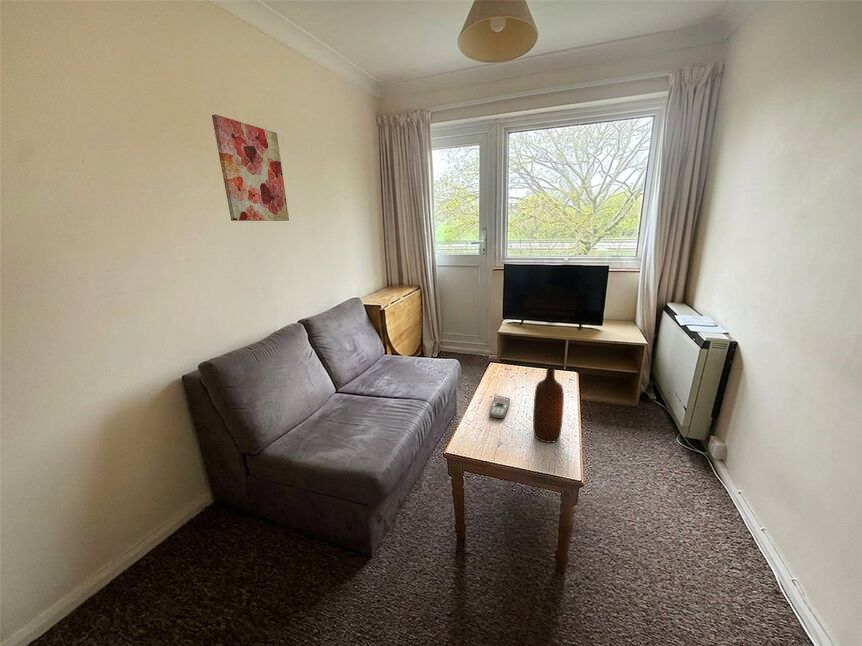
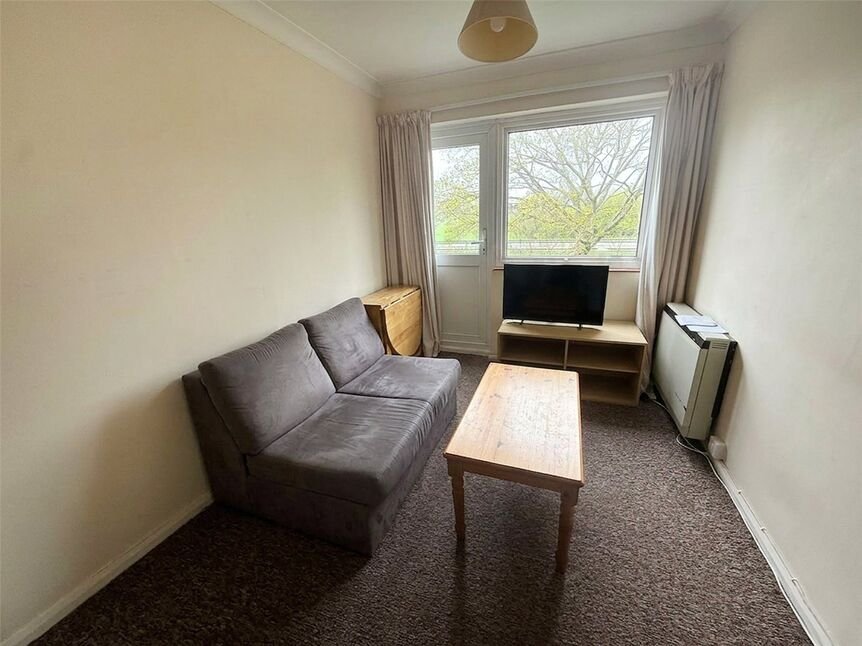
- bottle [532,367,565,444]
- remote control [489,395,511,419]
- wall art [211,113,290,222]
